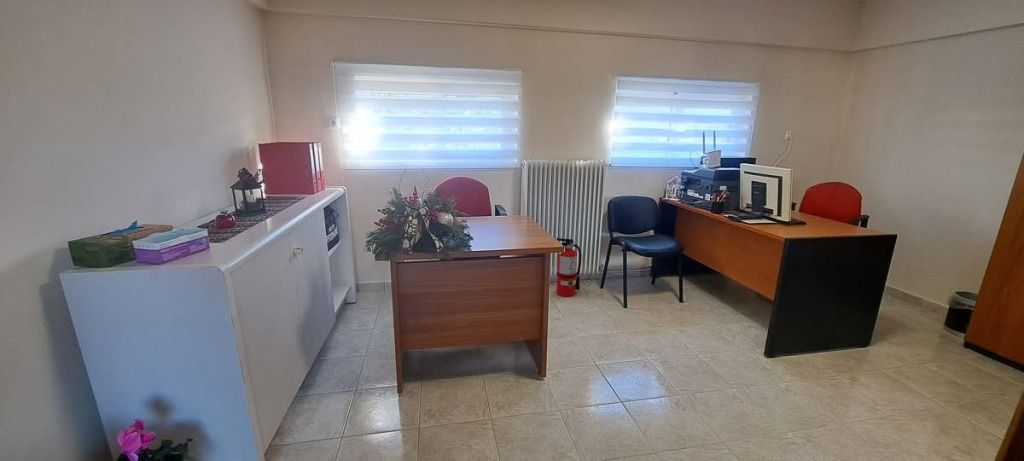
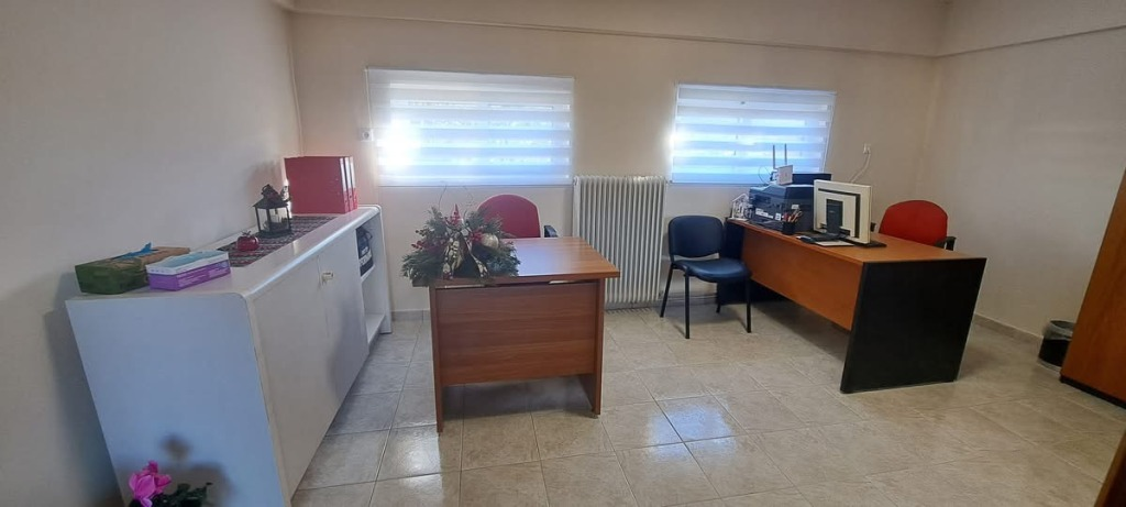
- fire extinguisher [555,237,583,298]
